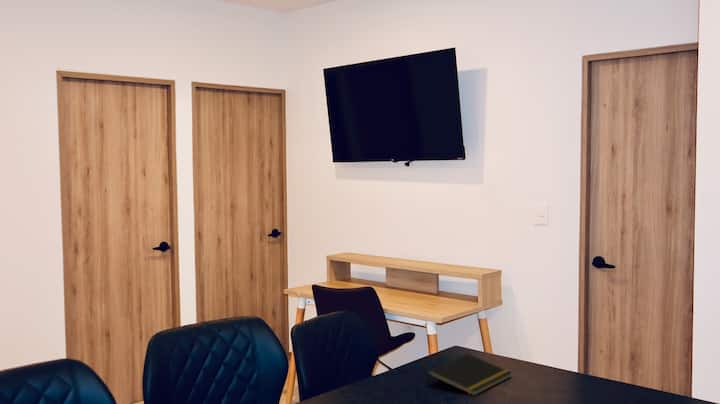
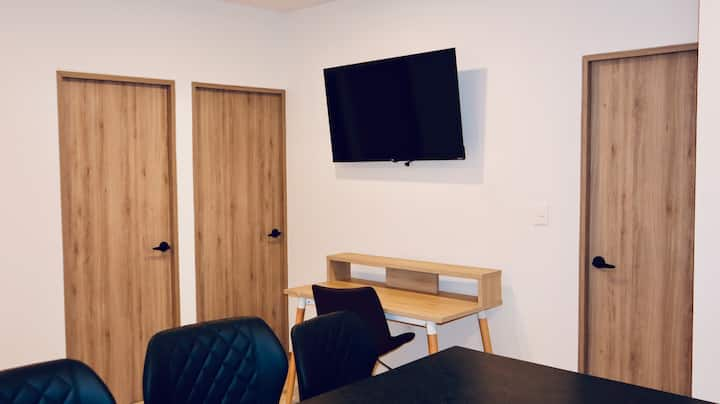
- notepad [426,353,513,397]
